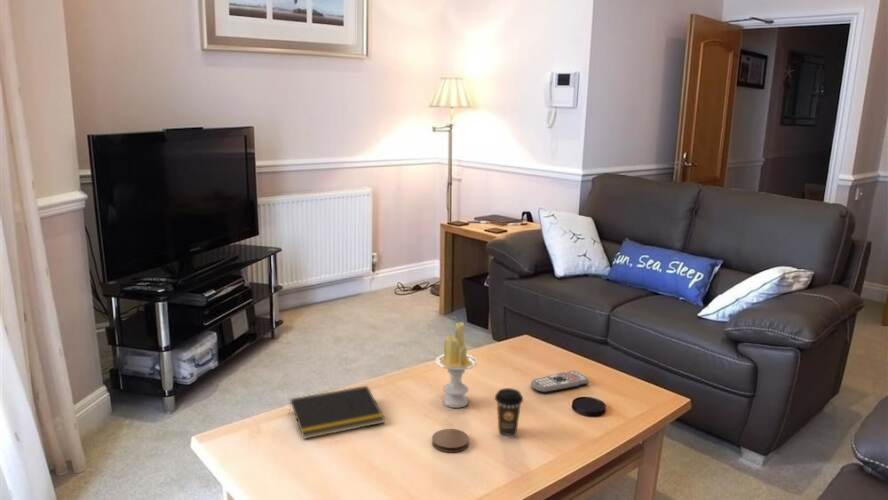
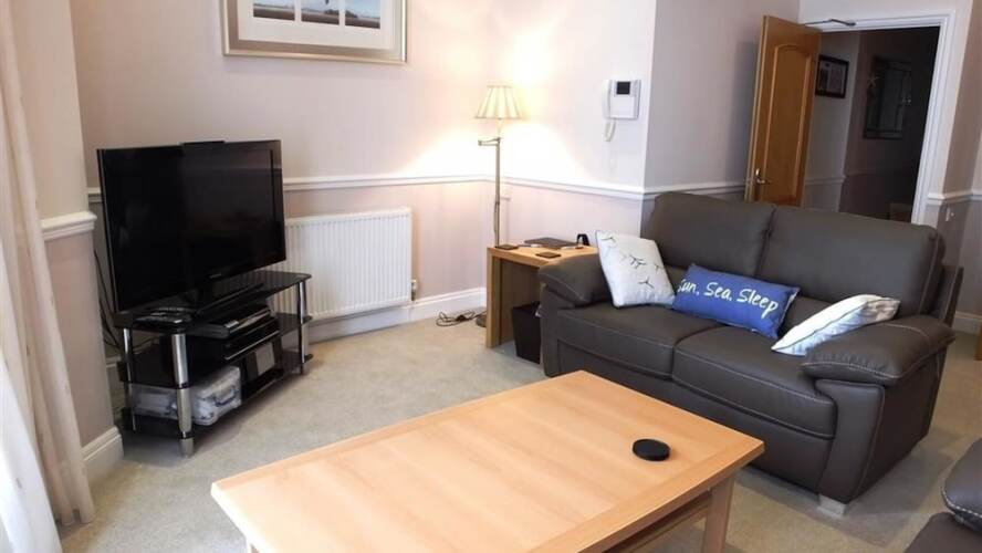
- coaster [431,428,470,453]
- remote control [530,370,590,394]
- candle [435,321,478,409]
- coffee cup [494,387,524,439]
- notepad [288,385,386,440]
